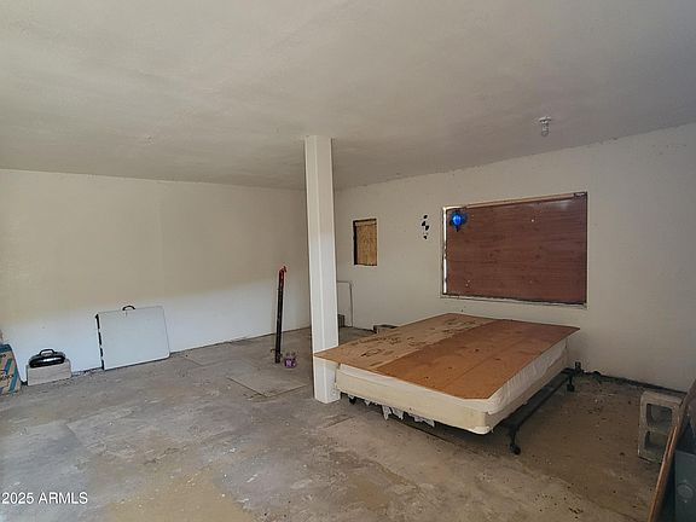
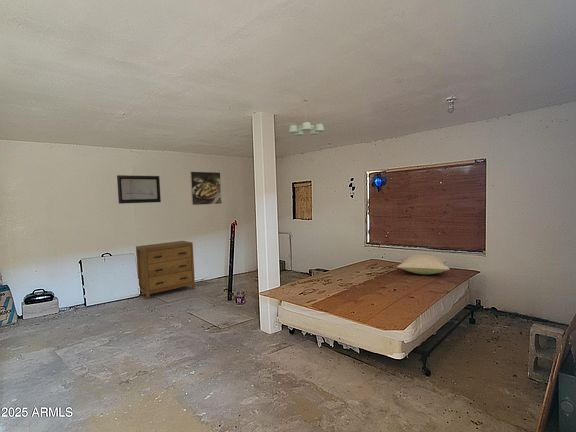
+ dresser [135,240,196,300]
+ ceiling light fixture [288,98,326,137]
+ wall art [116,174,162,205]
+ pillow [396,253,450,275]
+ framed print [189,171,223,206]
